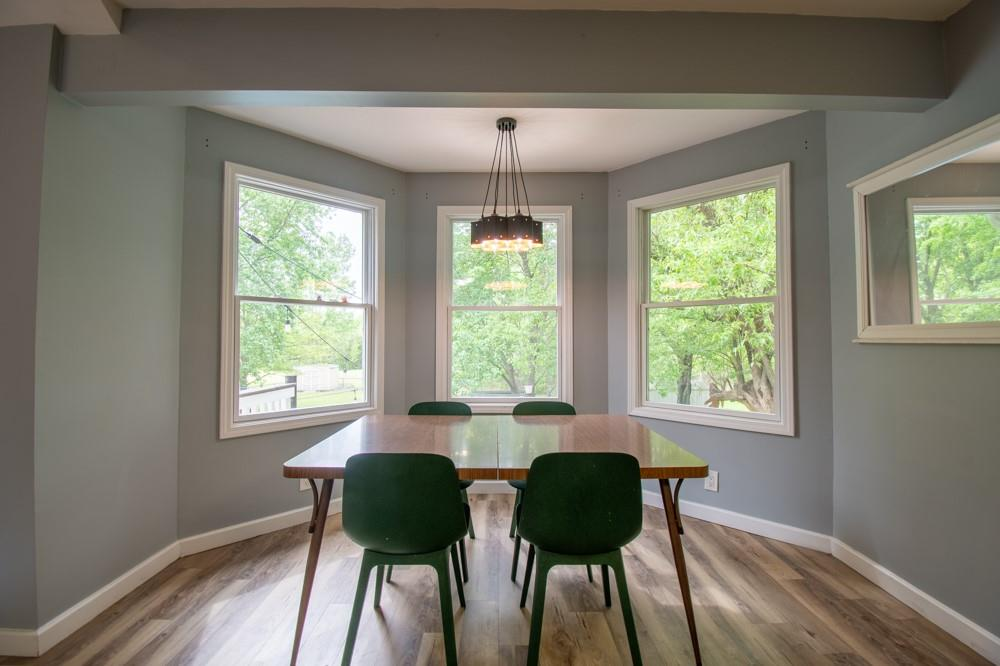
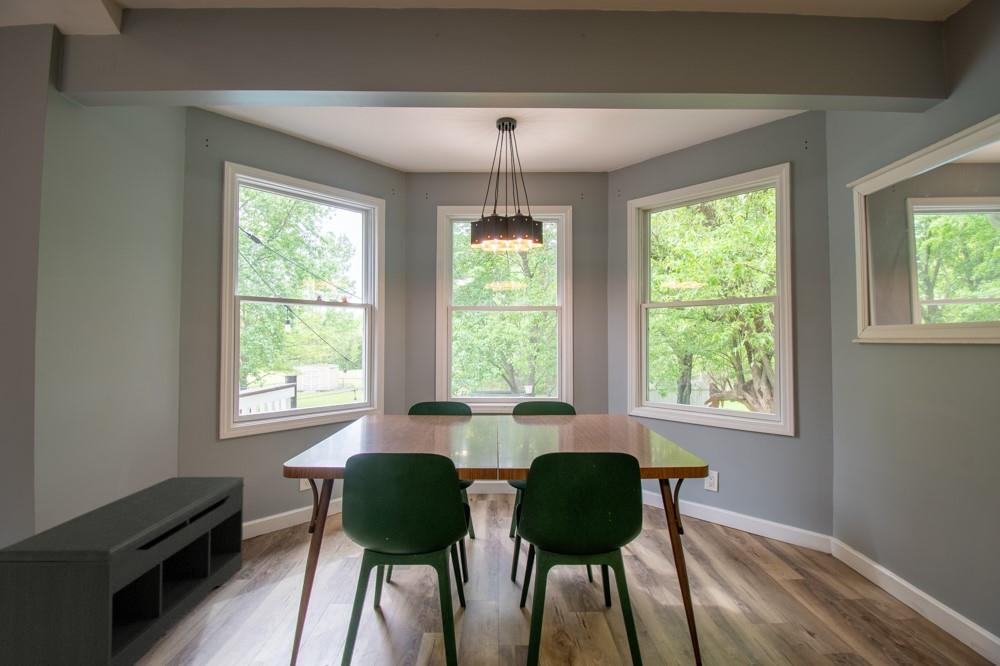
+ bench [0,476,245,666]
